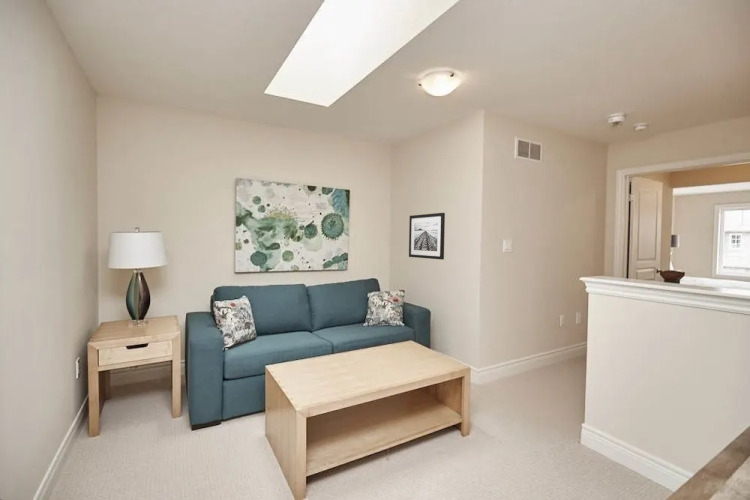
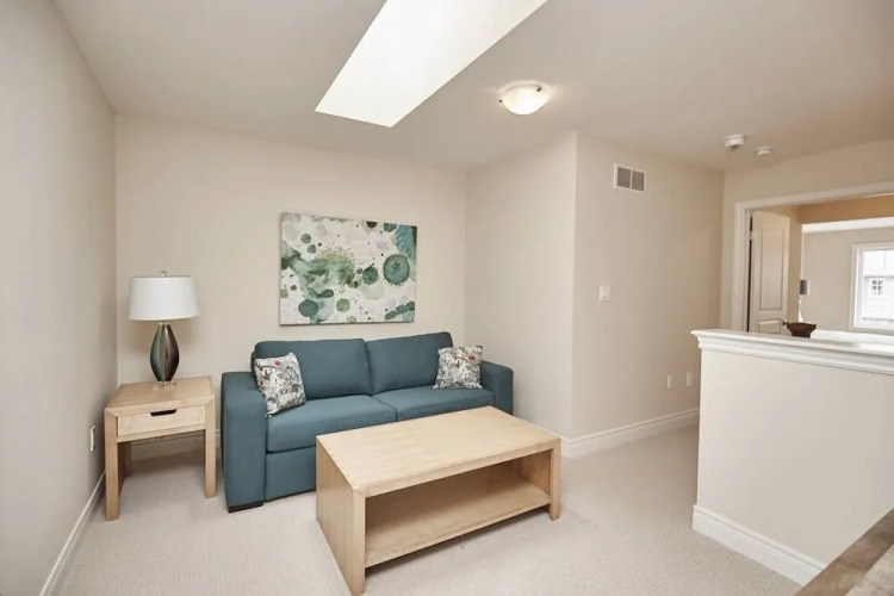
- wall art [408,212,446,261]
